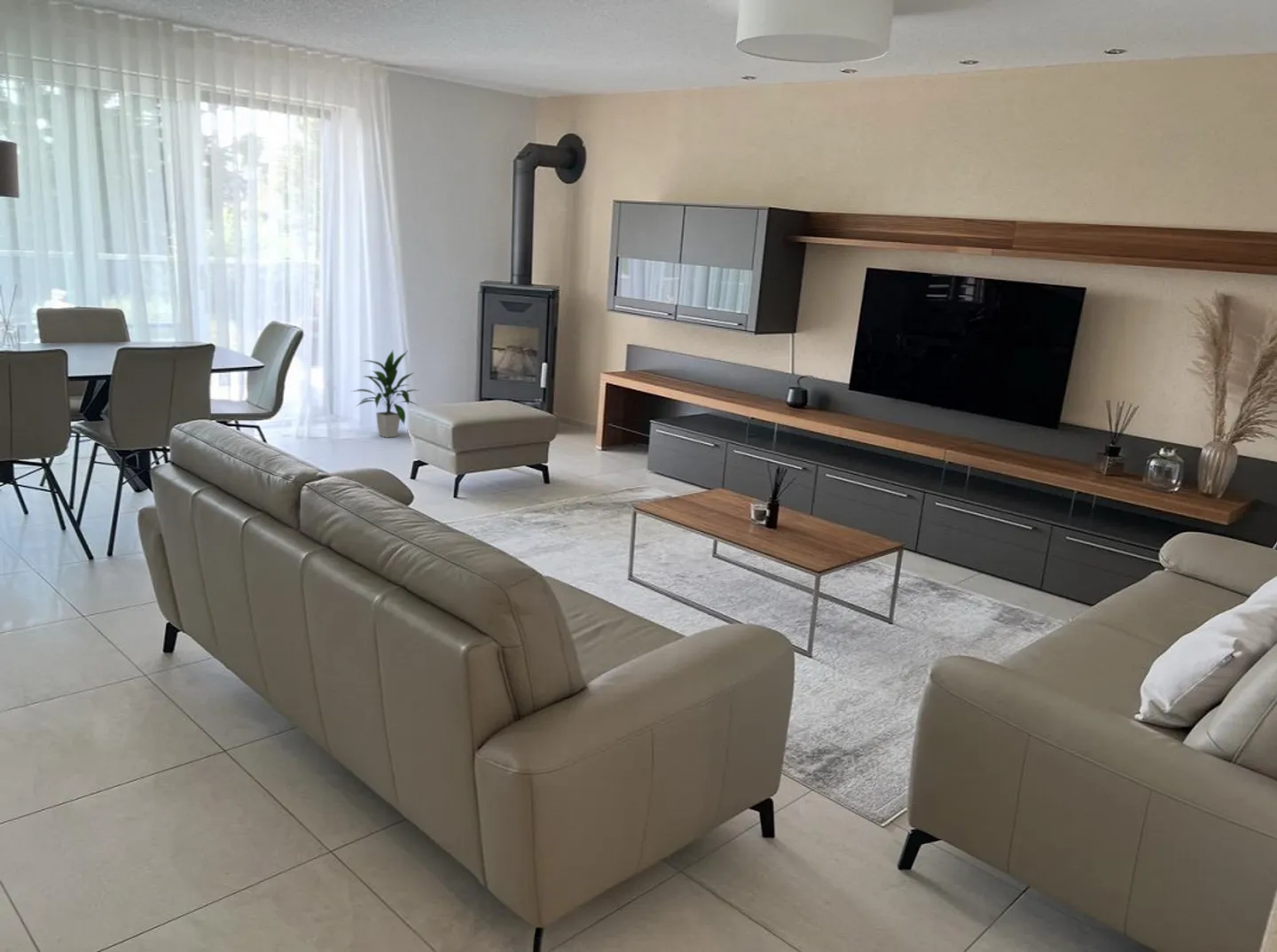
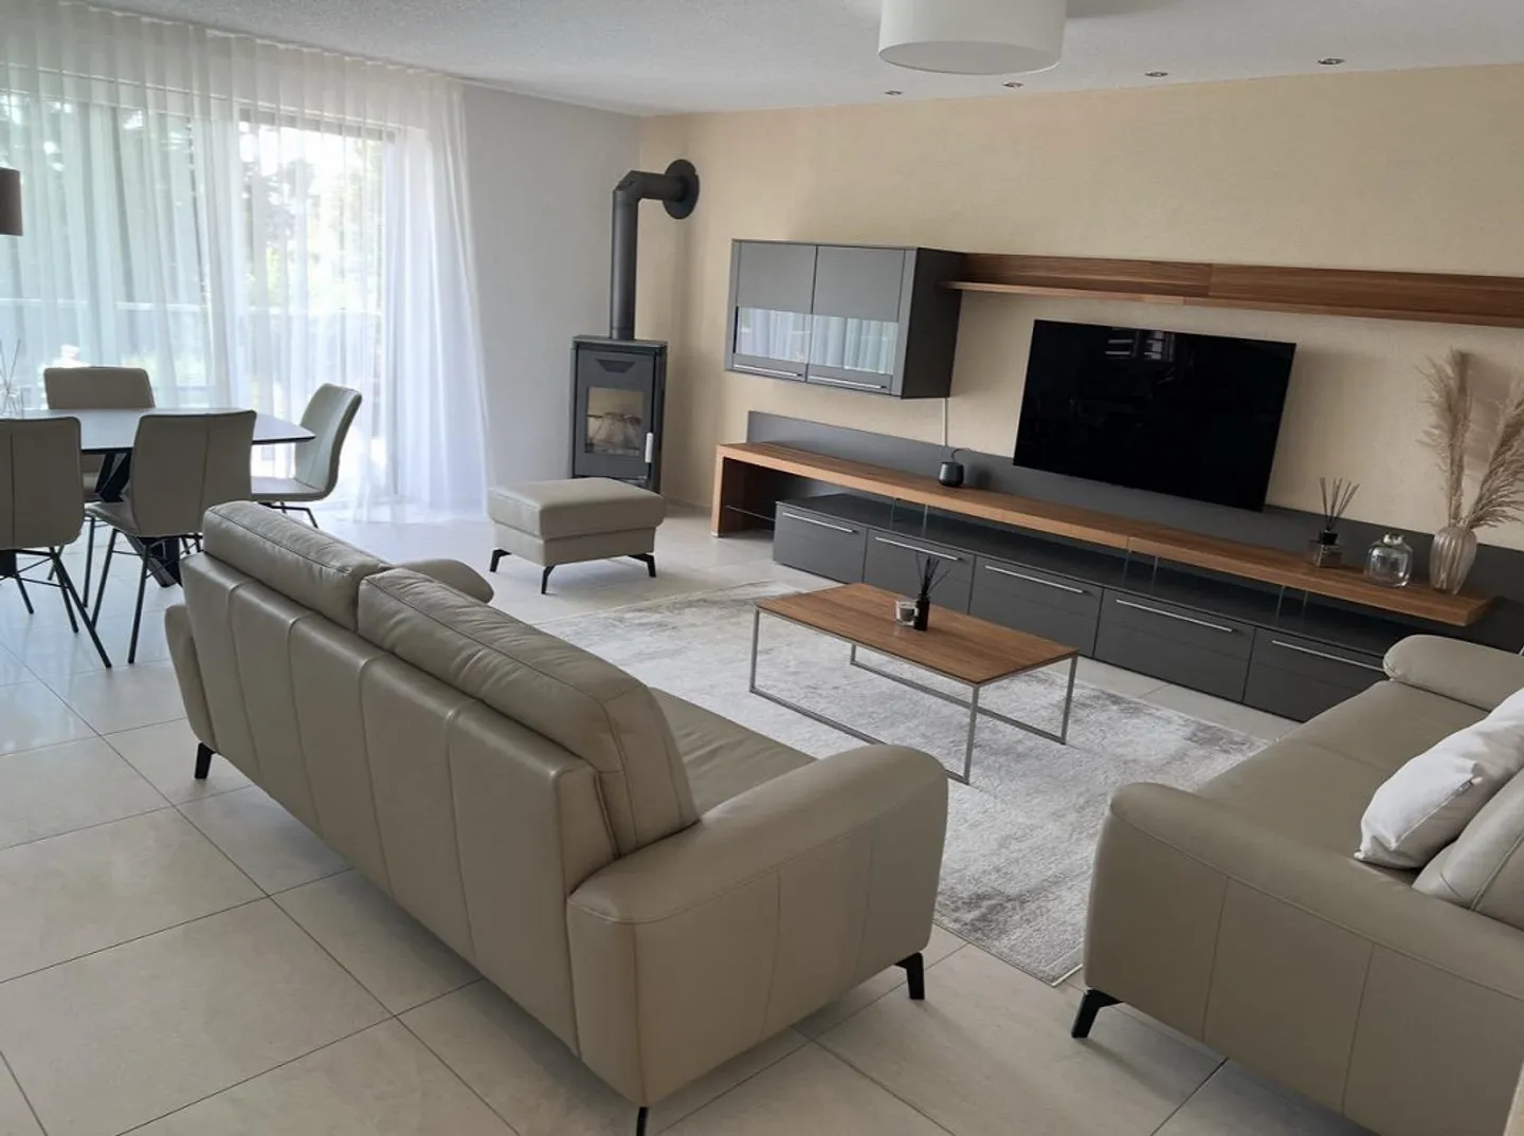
- indoor plant [351,349,421,439]
